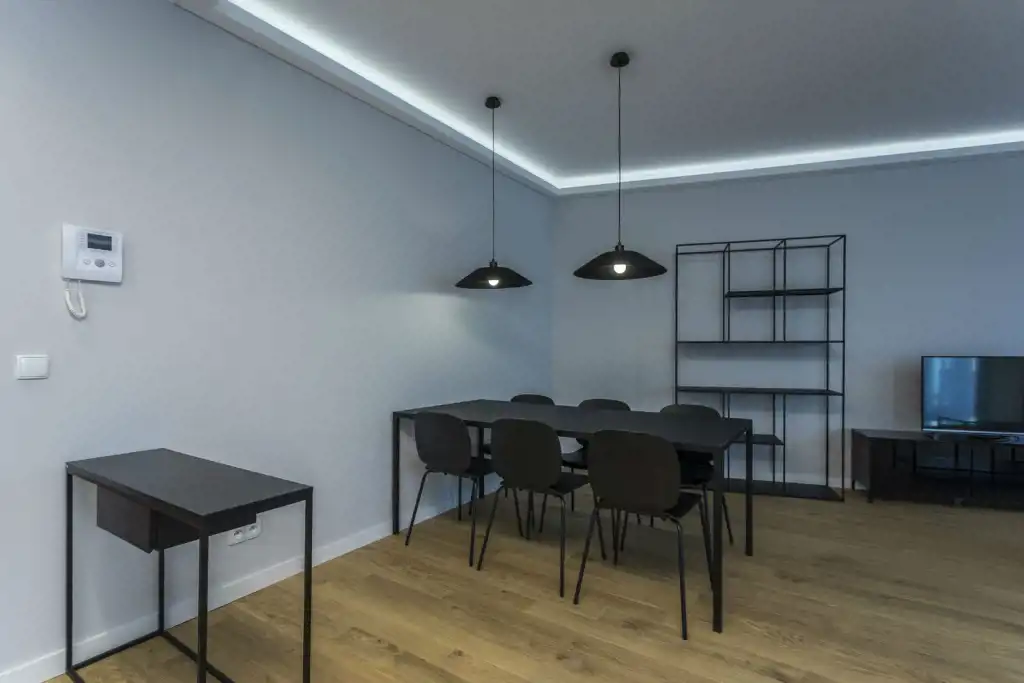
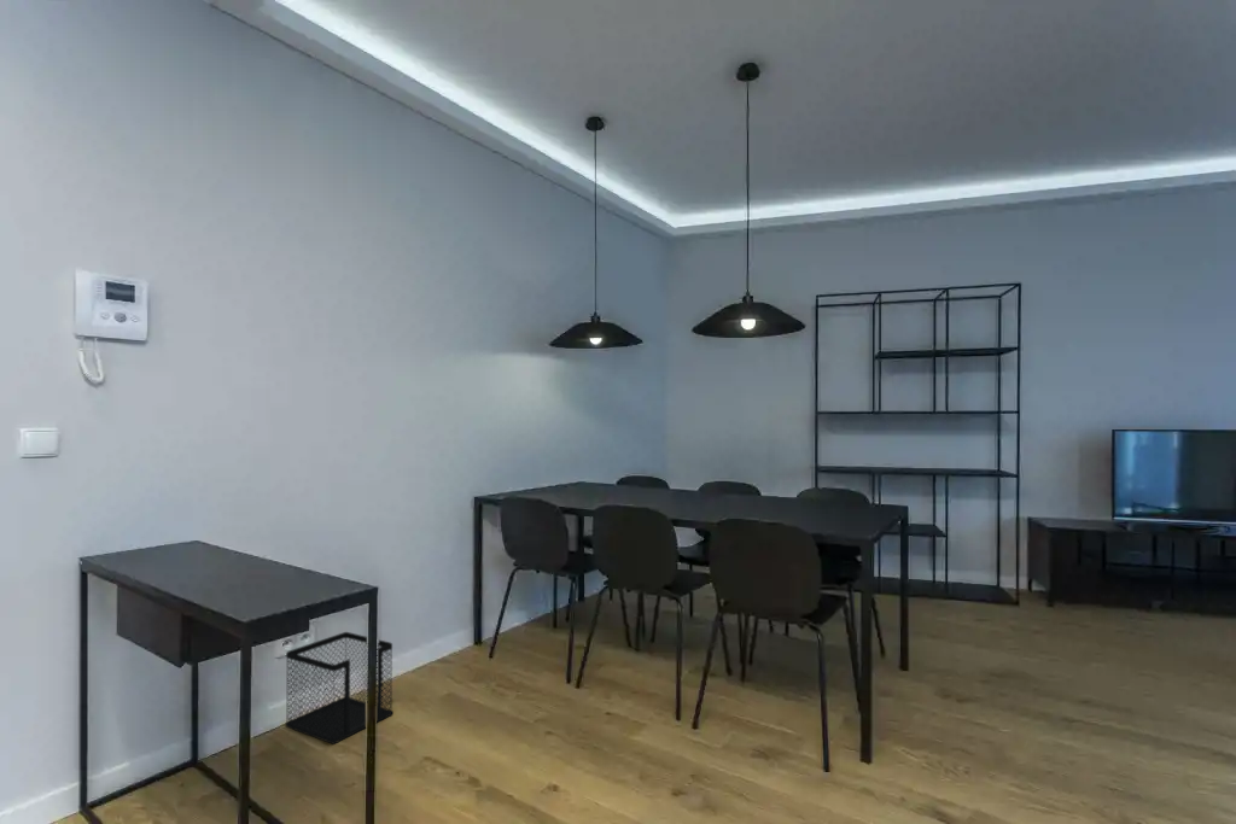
+ wastebasket [284,631,393,746]
